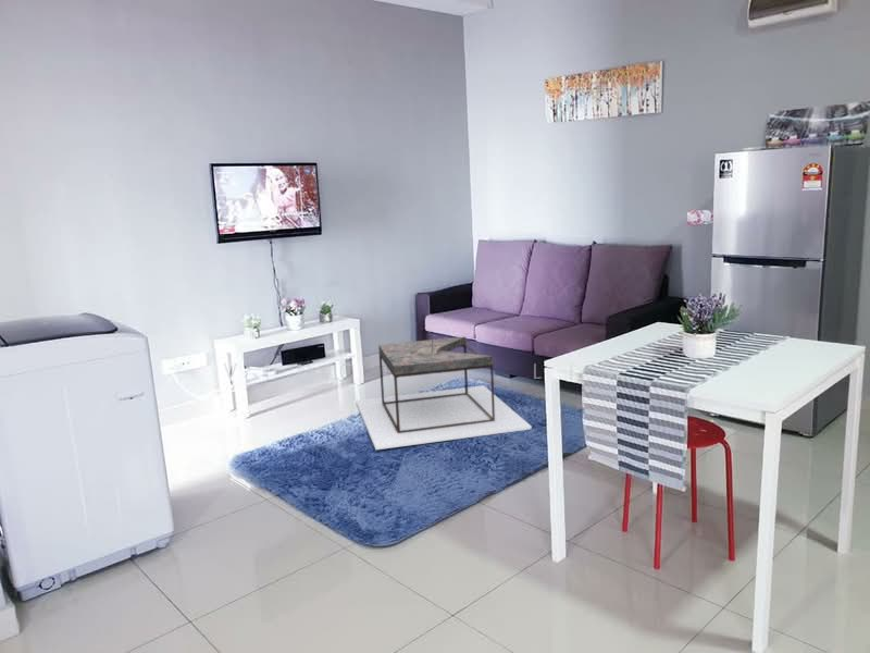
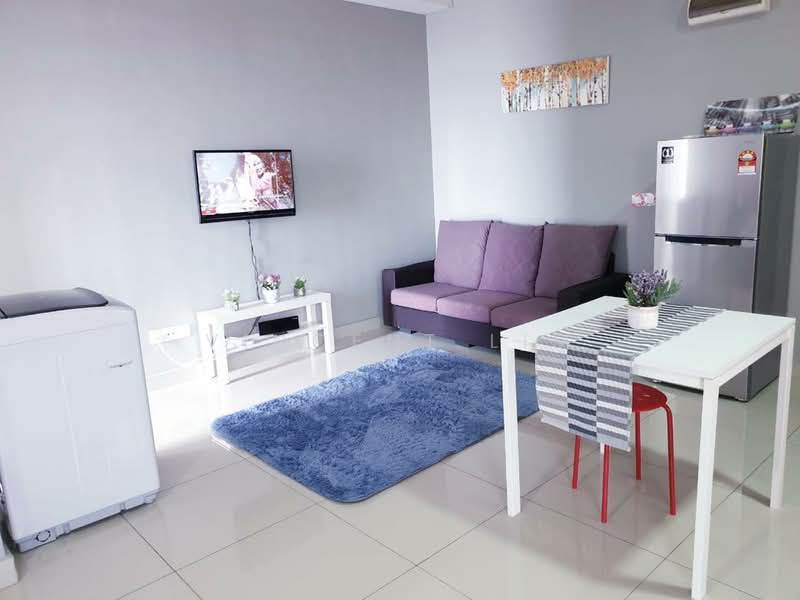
- coffee table [355,332,533,451]
